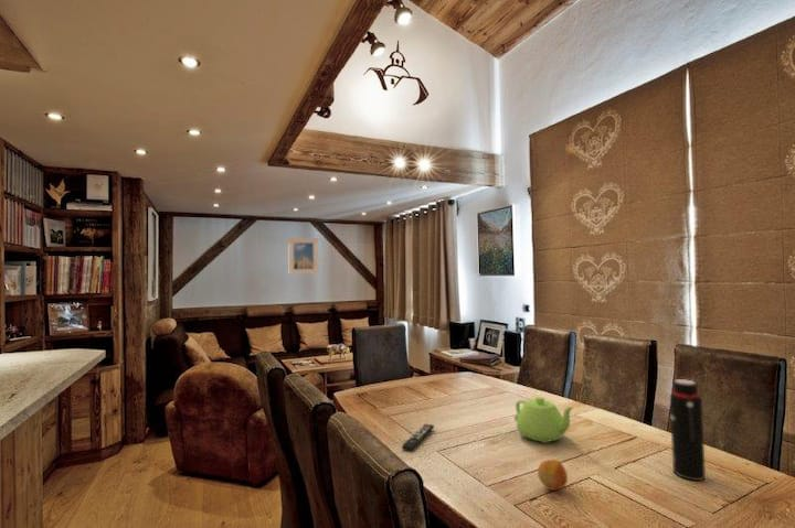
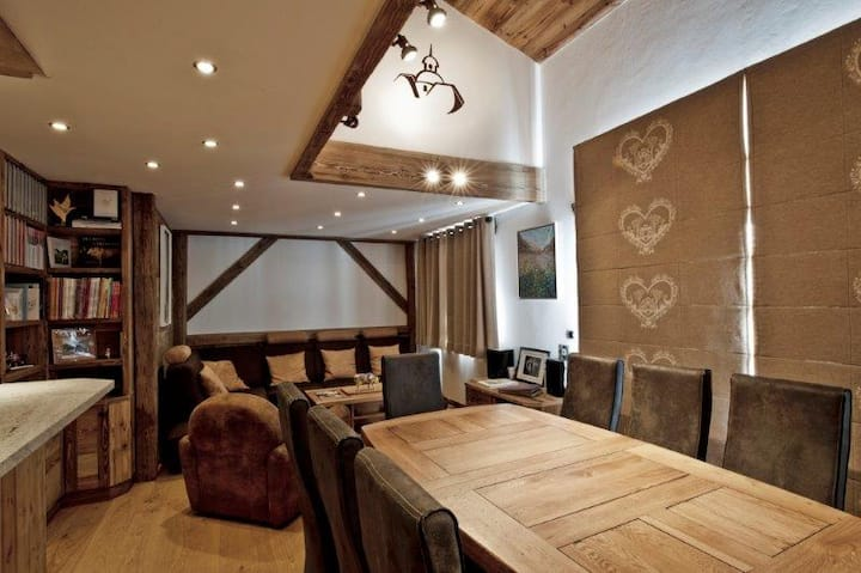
- water bottle [669,378,707,482]
- teapot [513,396,575,444]
- remote control [401,423,435,453]
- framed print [287,237,319,276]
- fruit [537,459,569,492]
